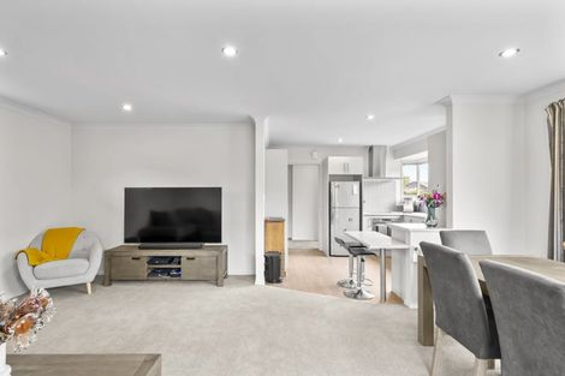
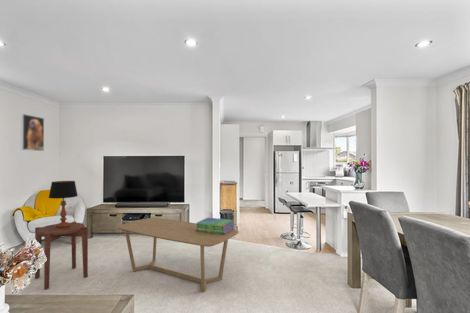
+ stack of books [195,217,235,234]
+ table lamp [48,180,79,228]
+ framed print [20,113,45,152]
+ coffee table [116,217,240,293]
+ side table [34,220,89,291]
